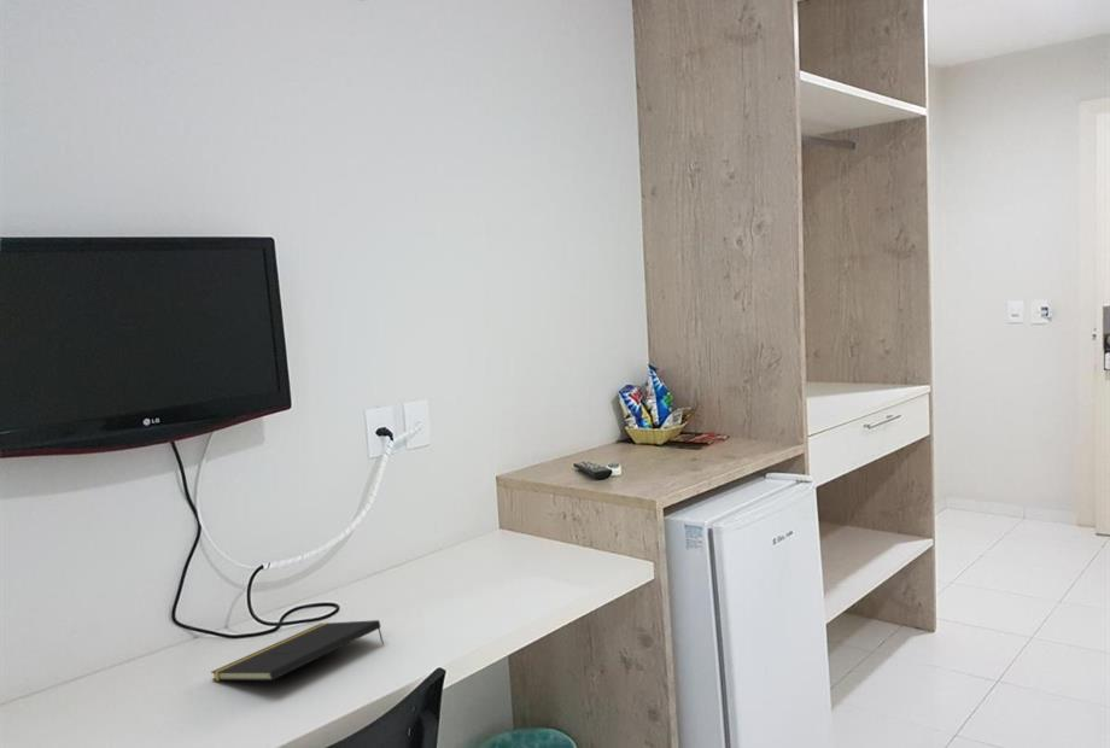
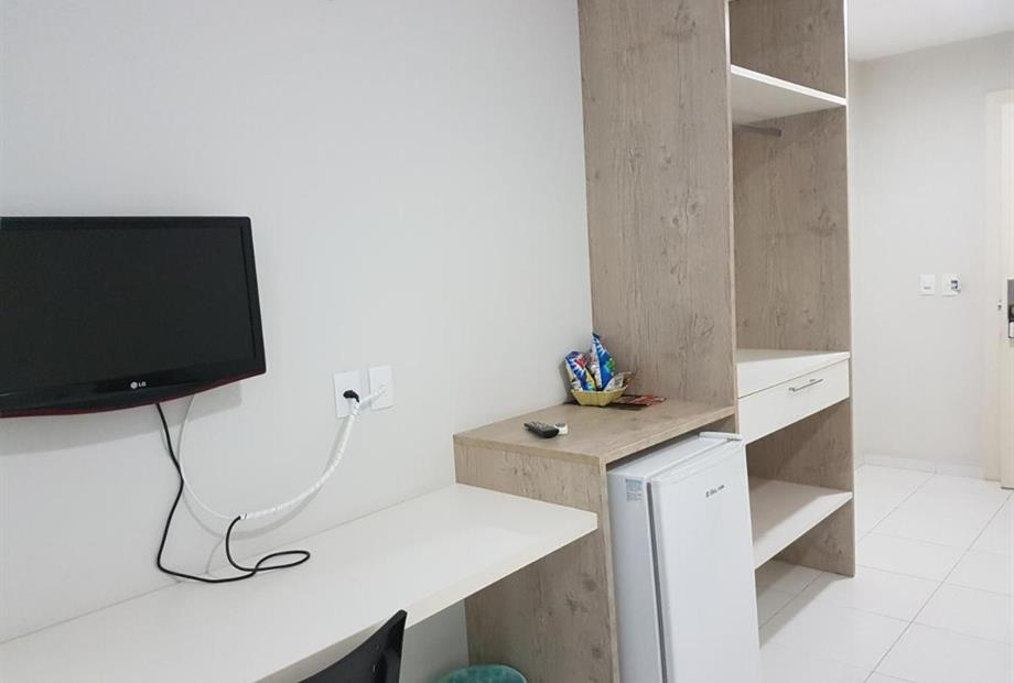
- notepad [210,619,385,682]
